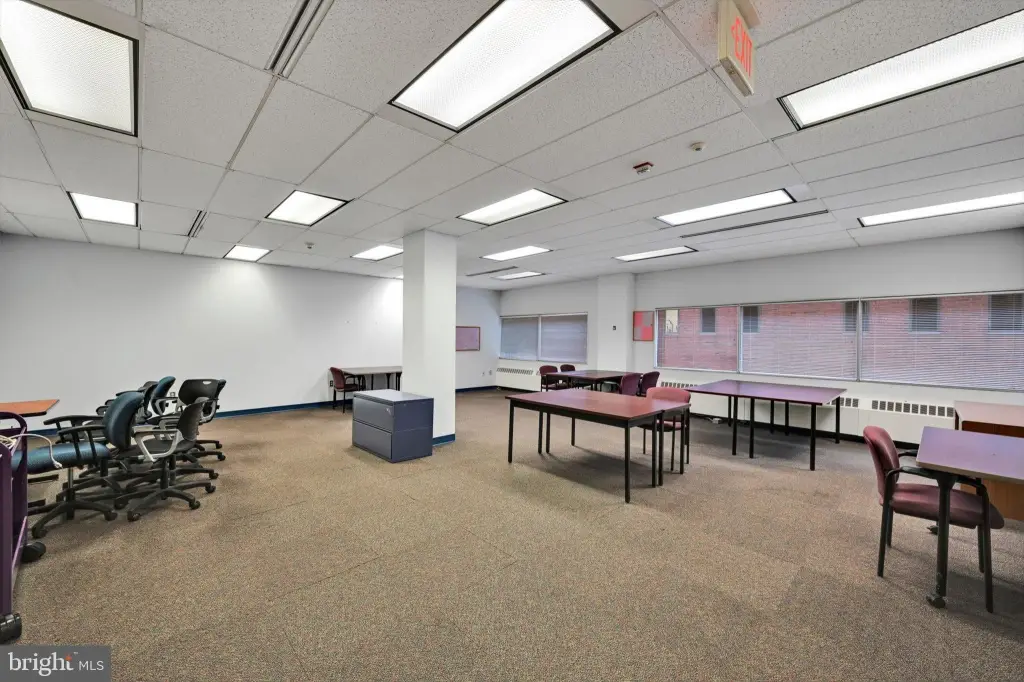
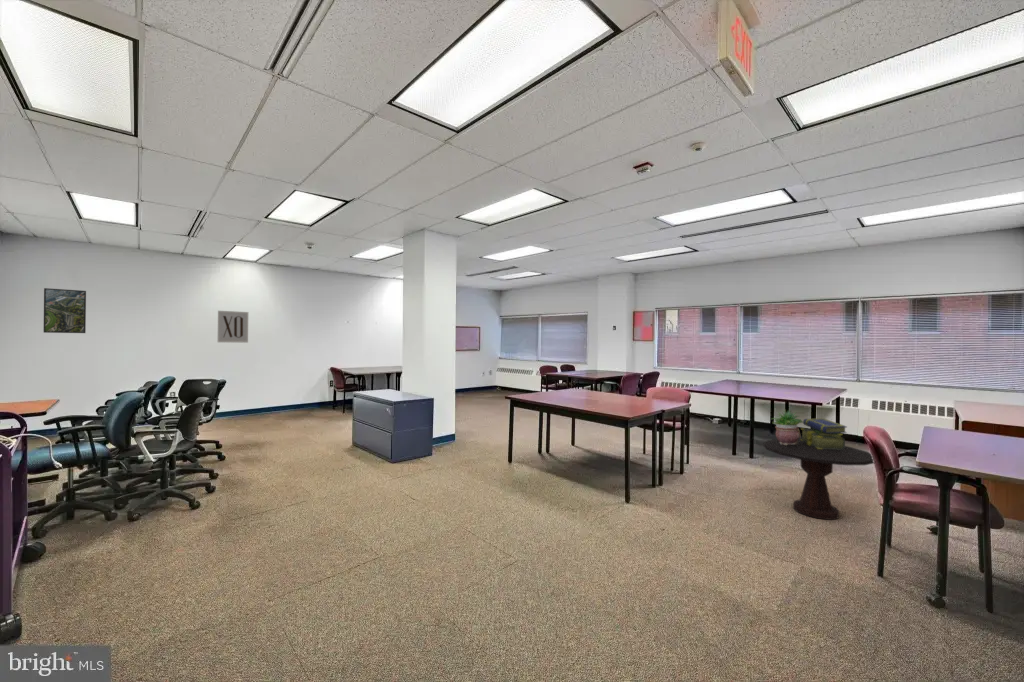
+ stack of books [799,417,848,450]
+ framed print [43,287,87,334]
+ side table [762,438,875,521]
+ potted plant [770,409,803,446]
+ wall art [217,310,249,344]
